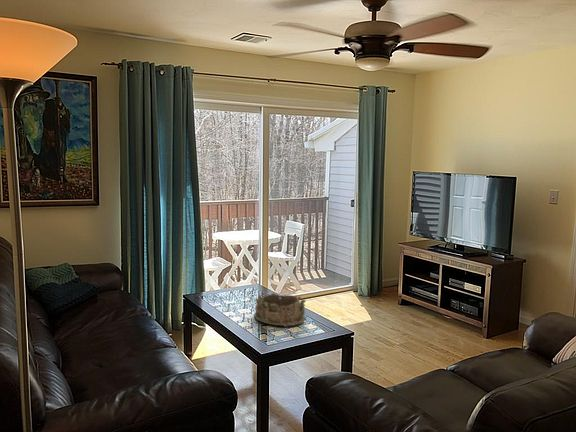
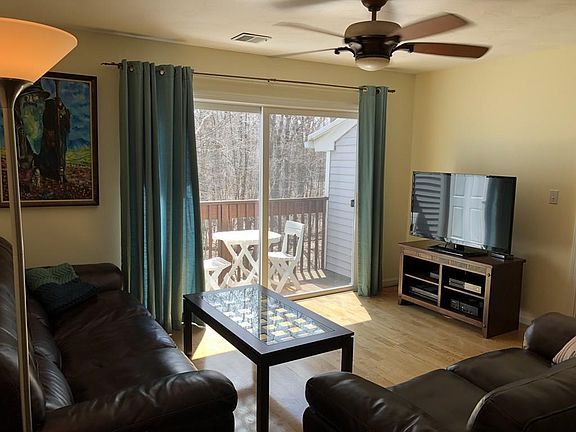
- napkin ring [253,291,307,328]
